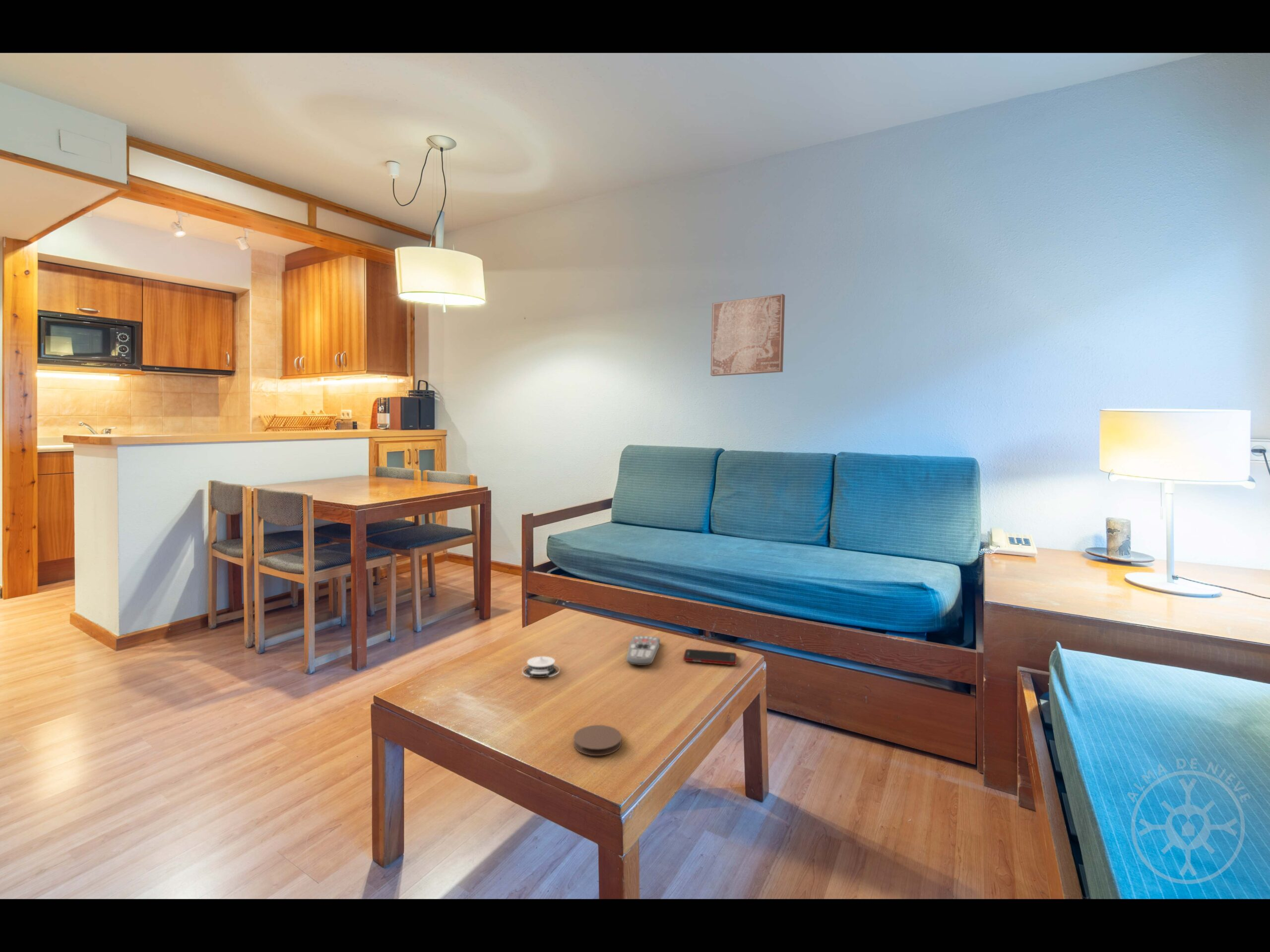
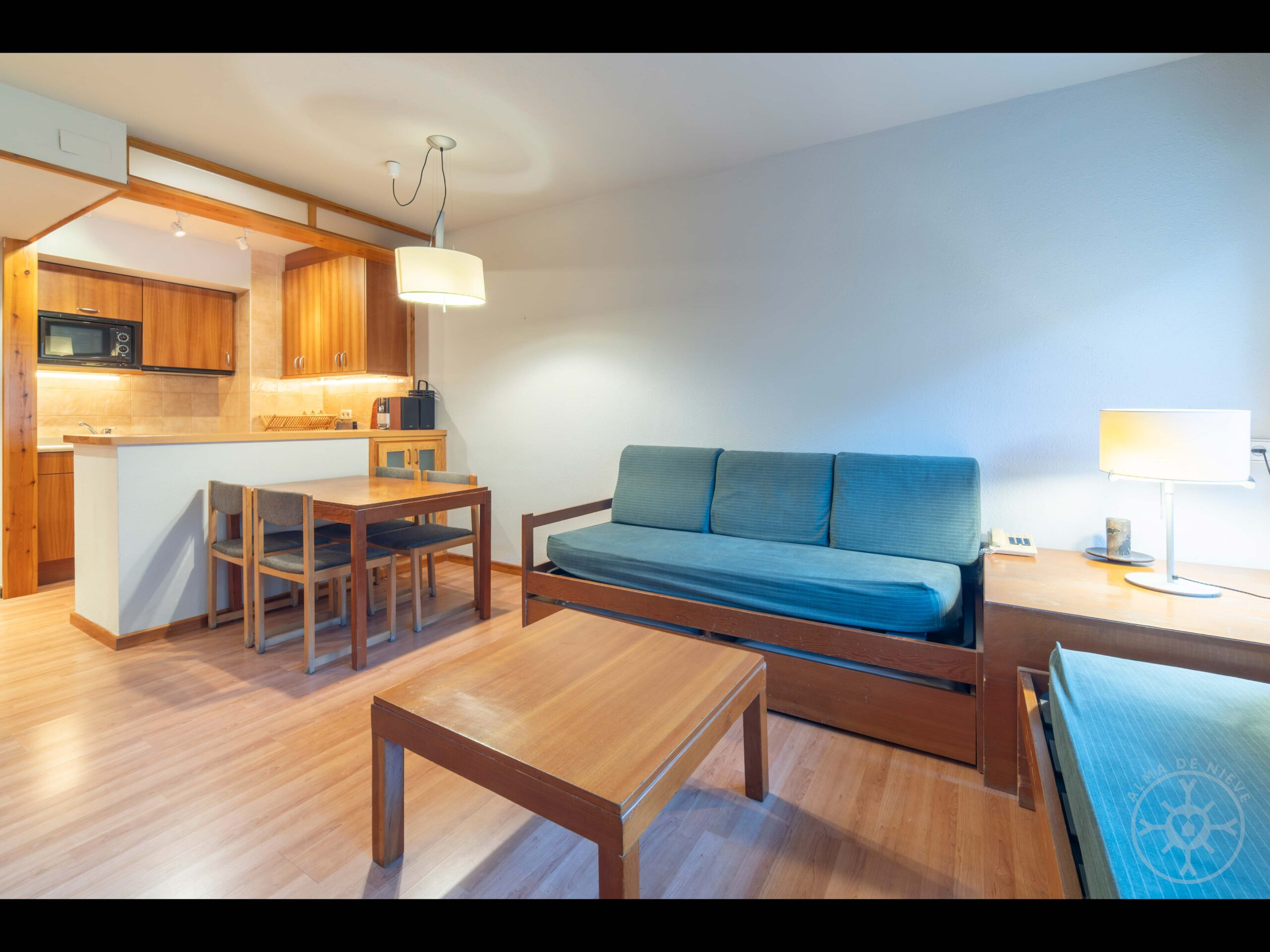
- architectural model [521,655,561,678]
- cell phone [683,649,737,665]
- coaster [573,724,622,756]
- wall art [710,294,785,377]
- remote control [626,635,661,666]
